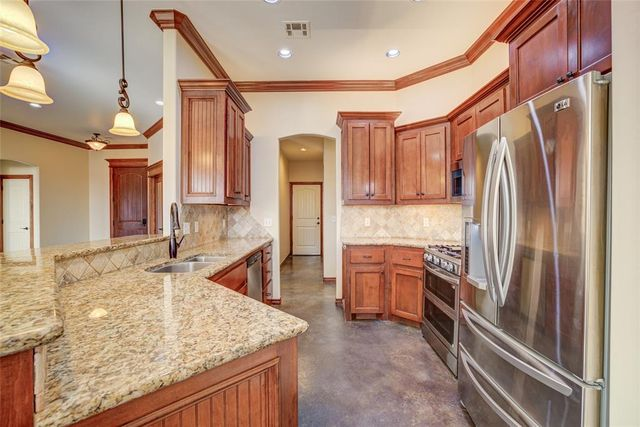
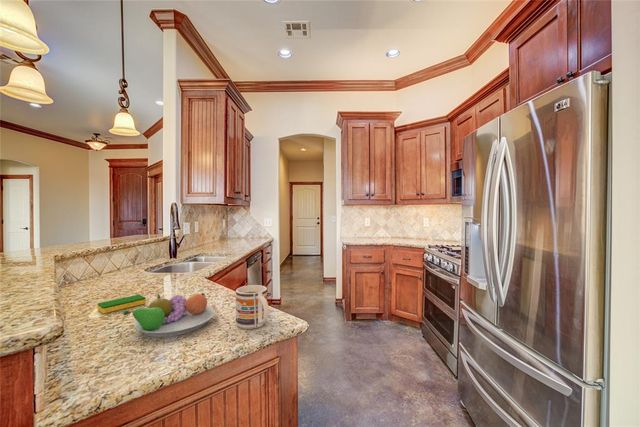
+ fruit bowl [122,292,216,338]
+ mug [235,284,270,330]
+ dish sponge [96,294,147,314]
